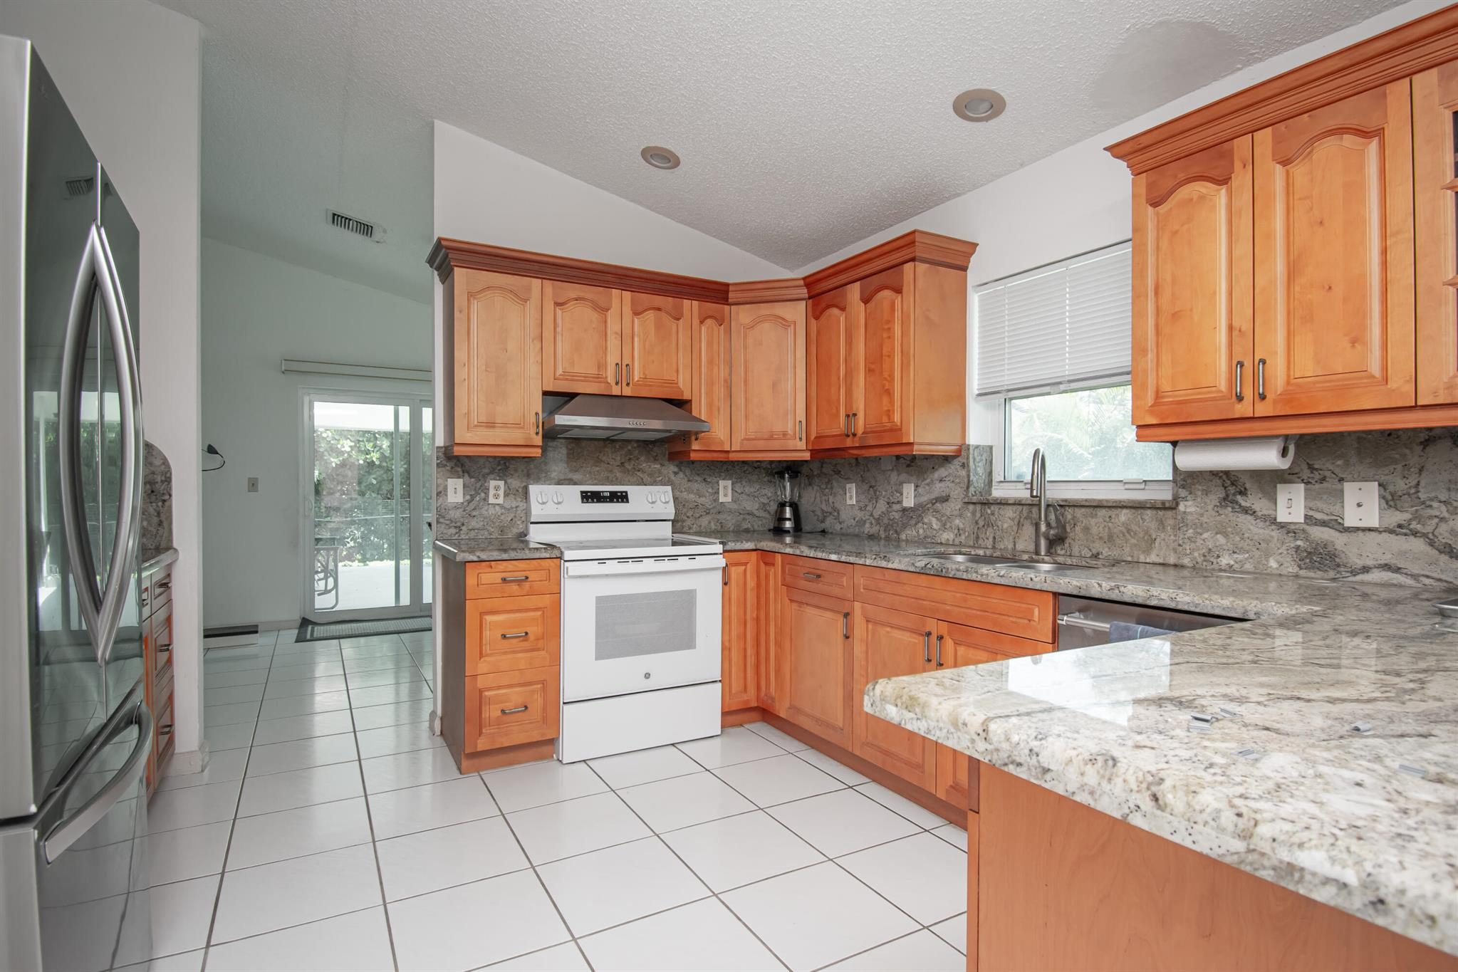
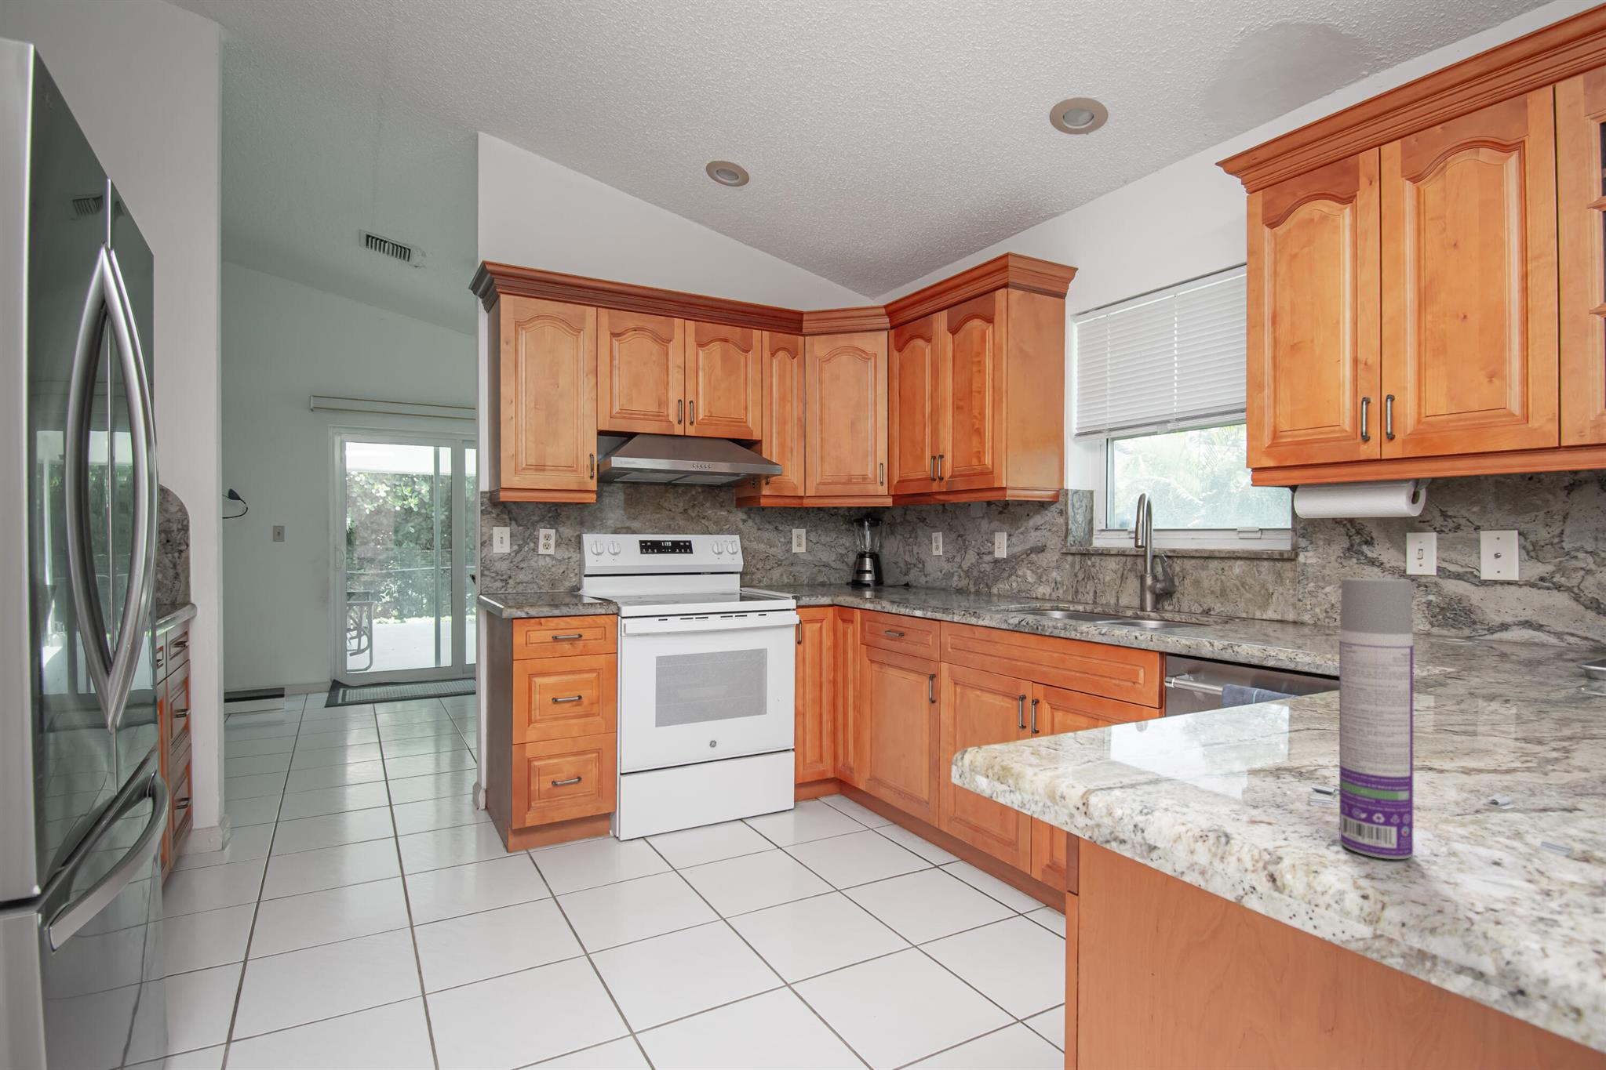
+ aerosol can [1338,577,1414,860]
